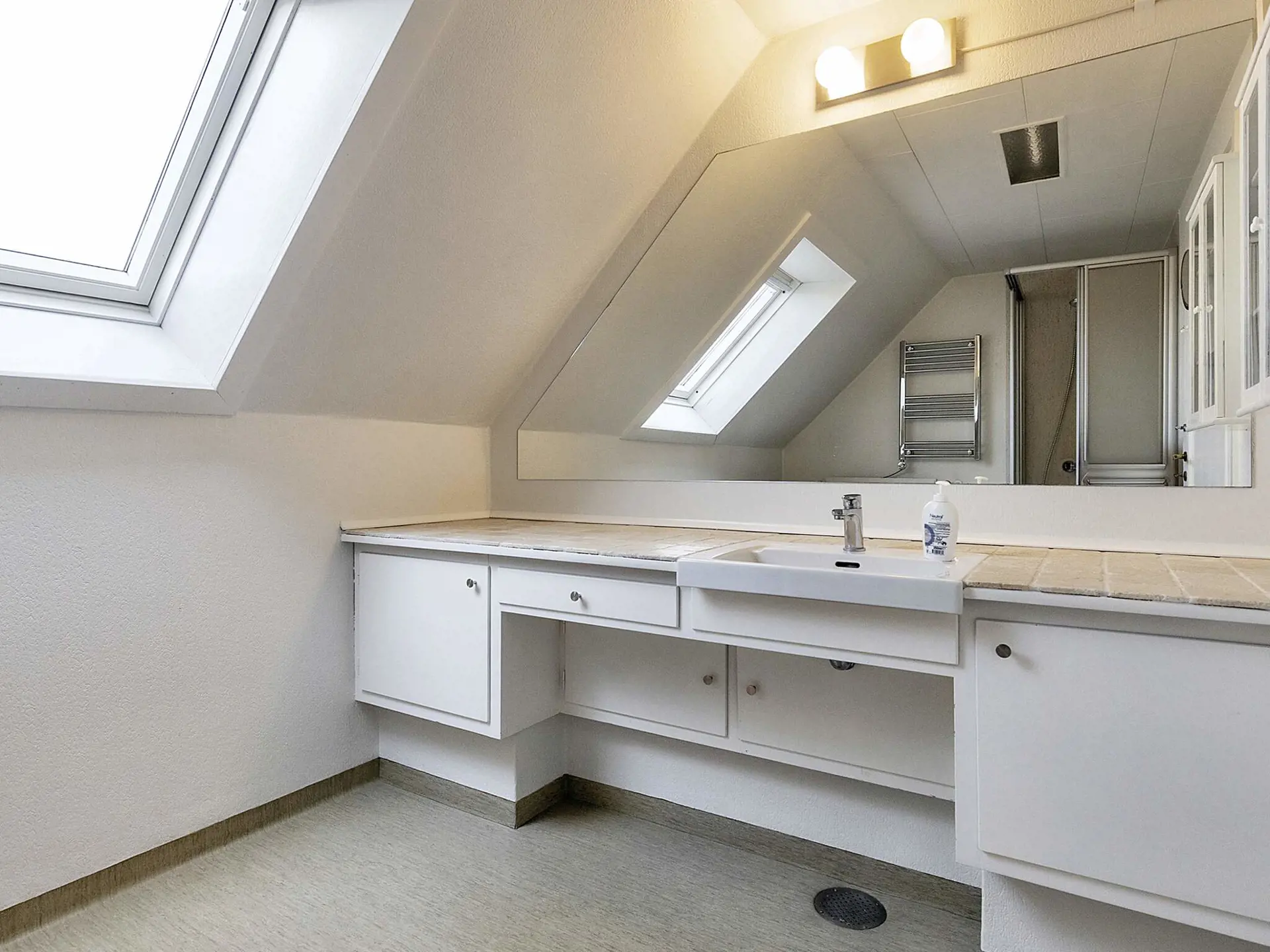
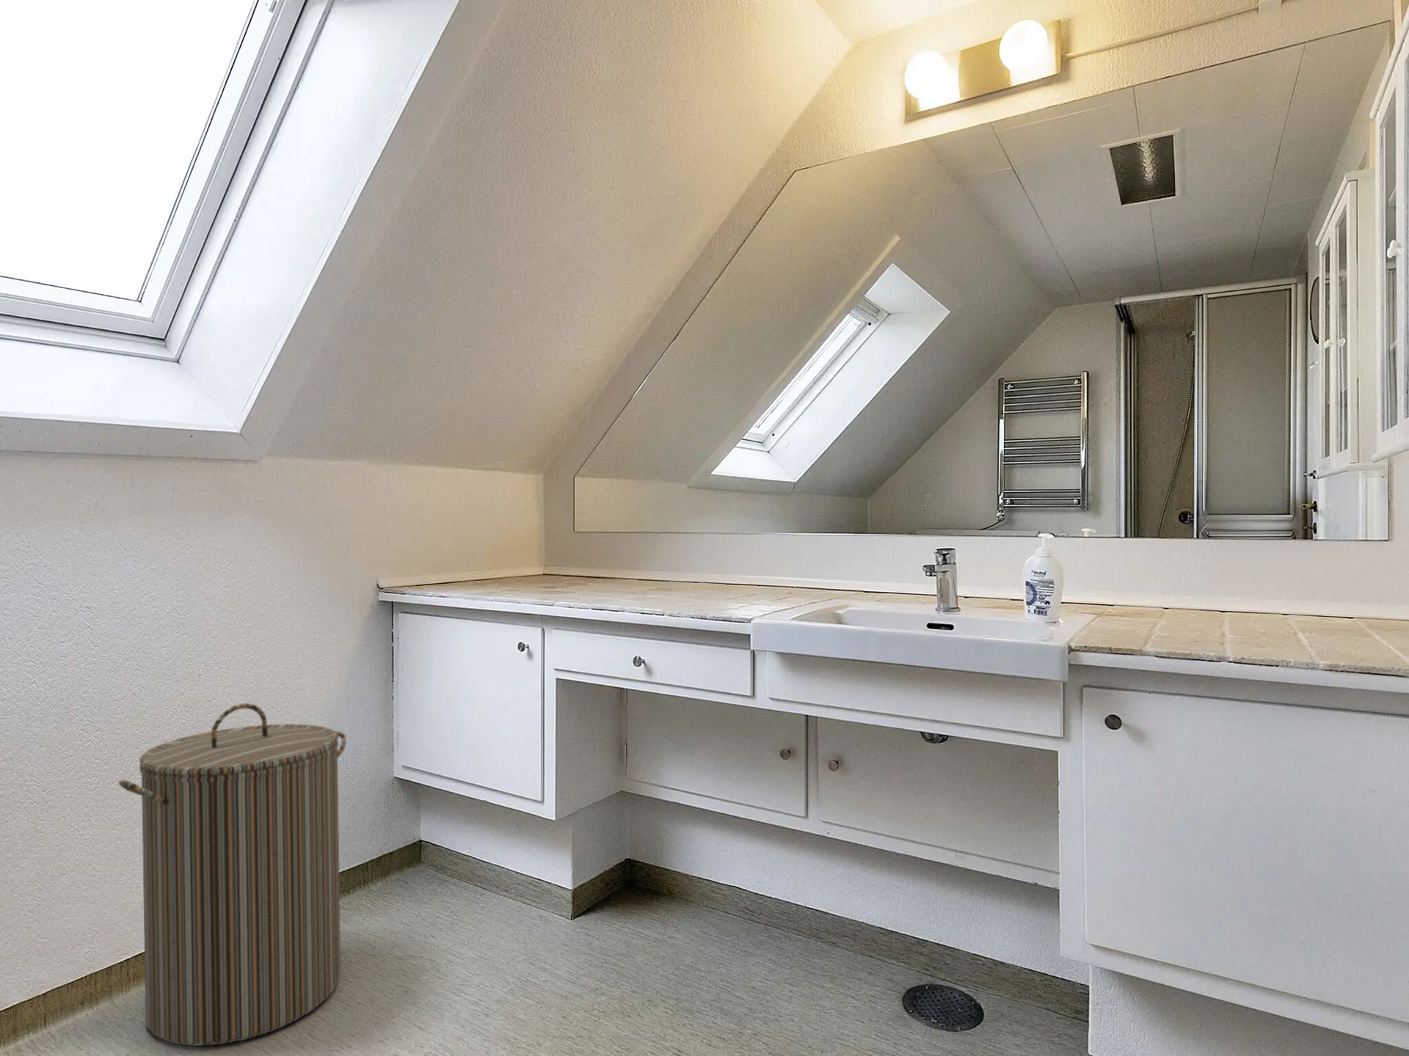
+ laundry hamper [118,702,347,1046]
